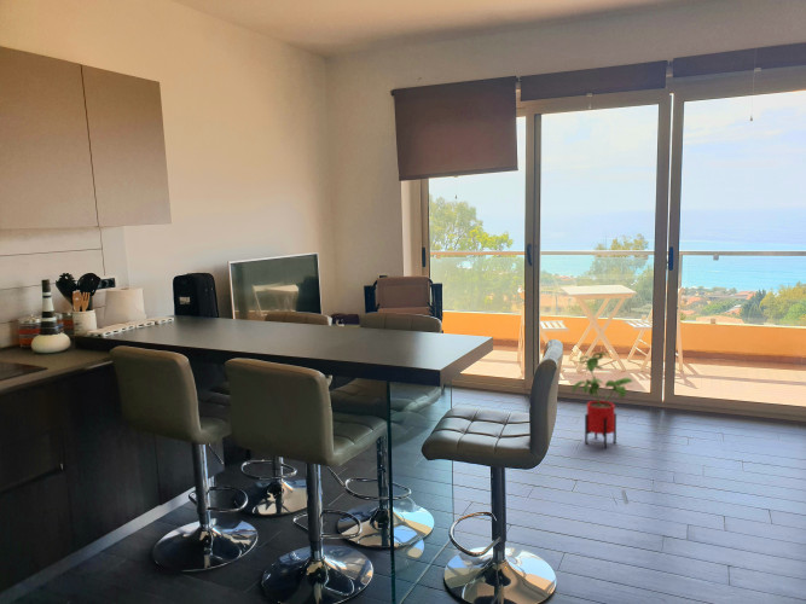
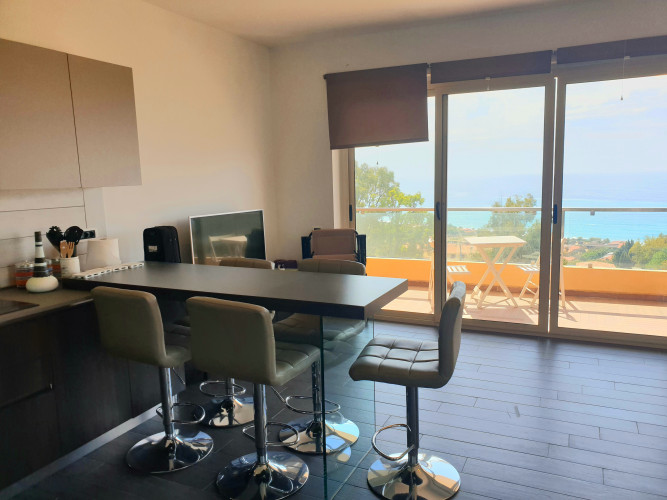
- house plant [572,352,634,449]
